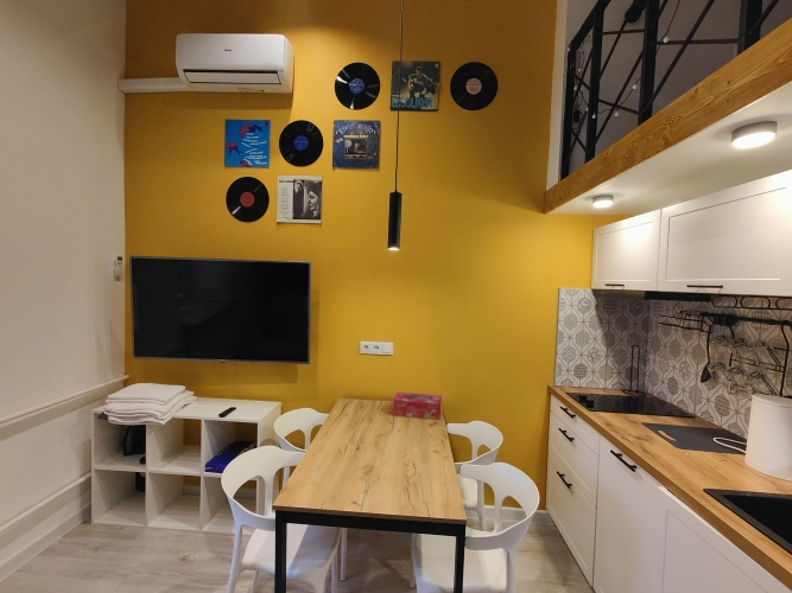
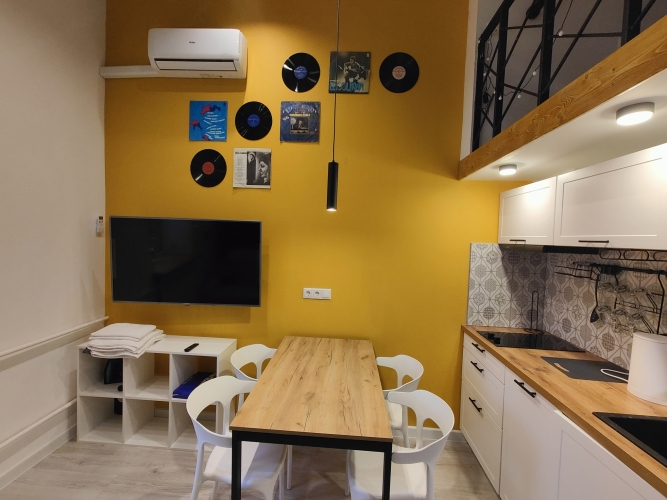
- tissue box [392,391,443,421]
